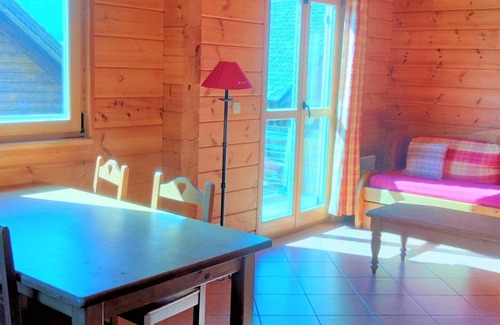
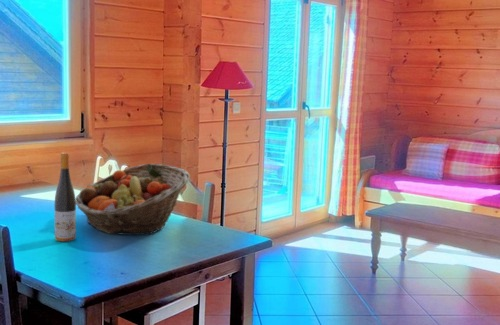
+ wine bottle [54,152,77,243]
+ fruit basket [75,163,191,236]
